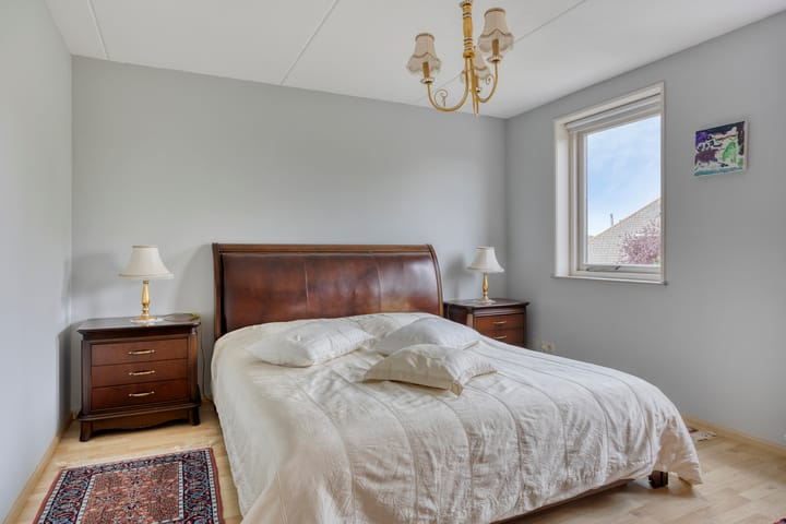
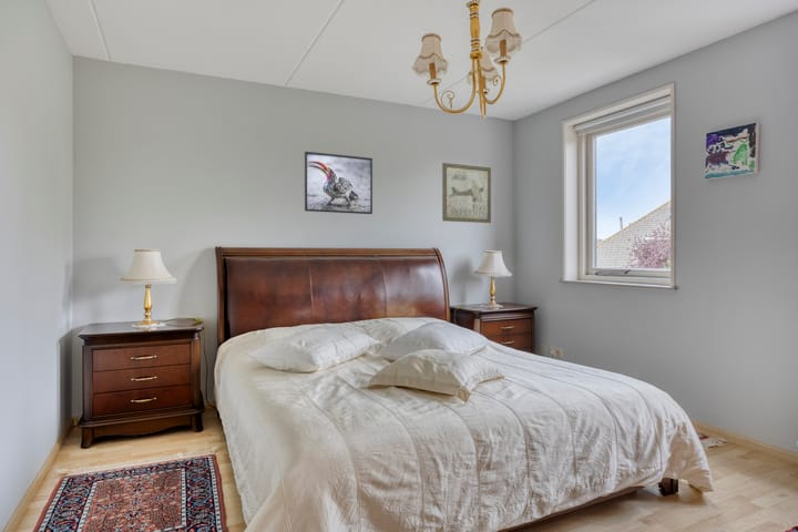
+ wall art [441,162,492,224]
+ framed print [304,151,374,215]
